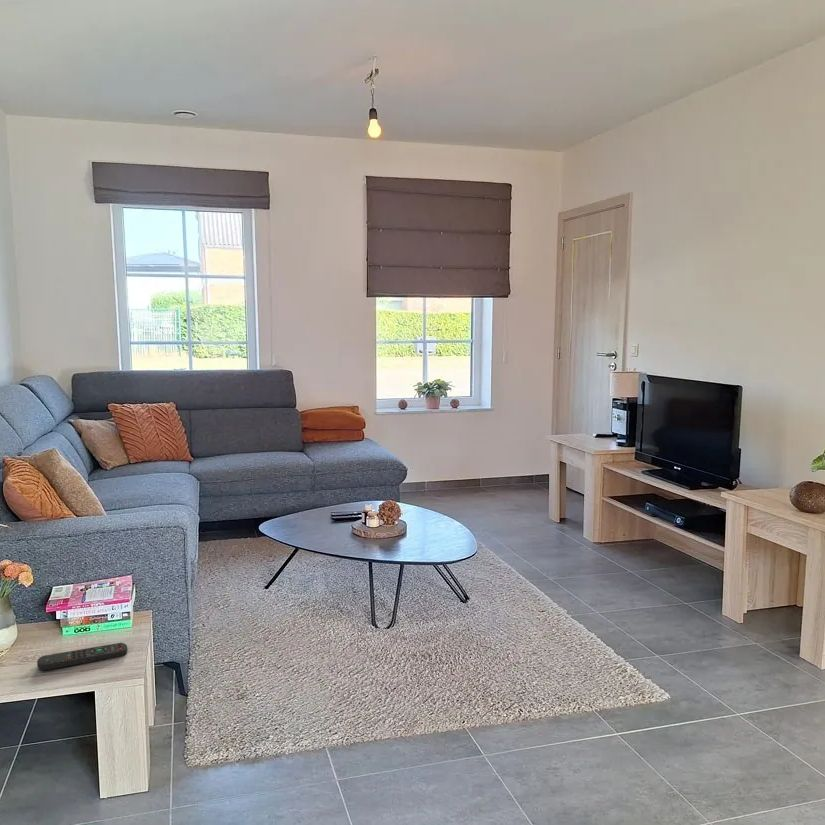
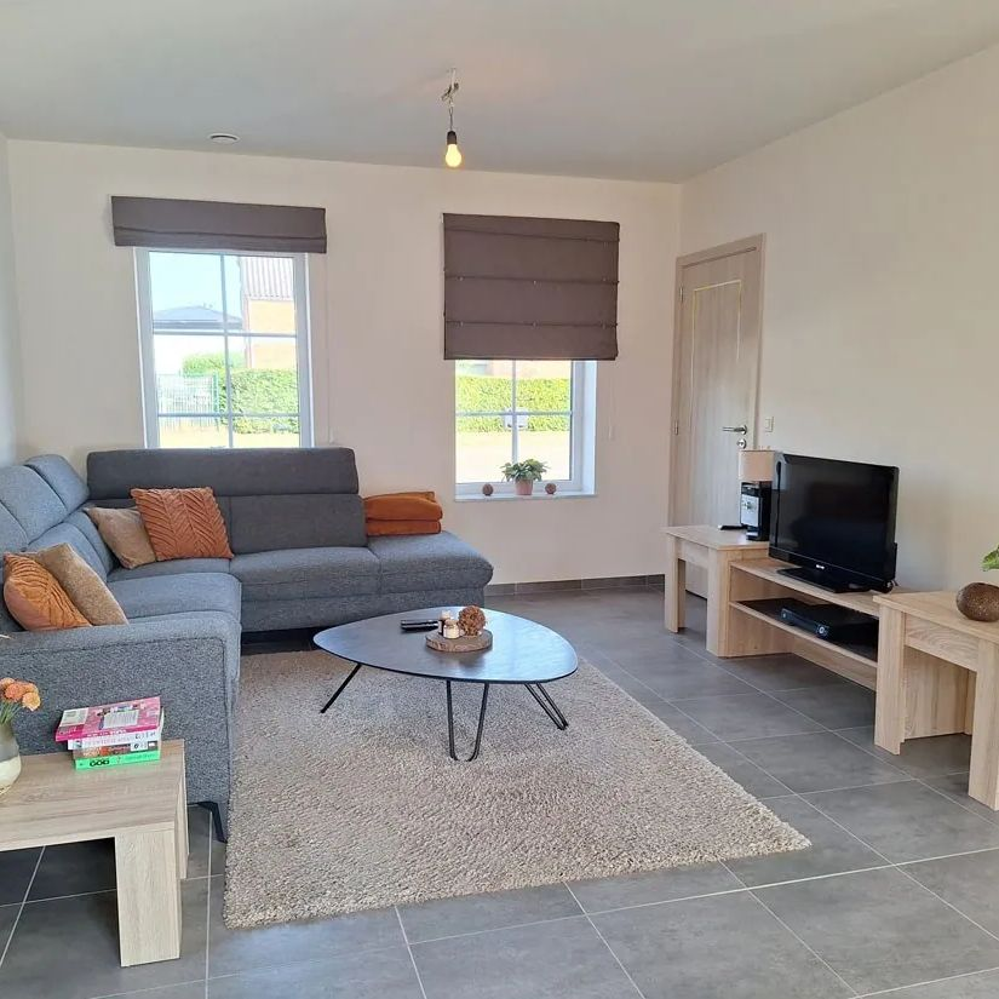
- remote control [36,642,128,671]
